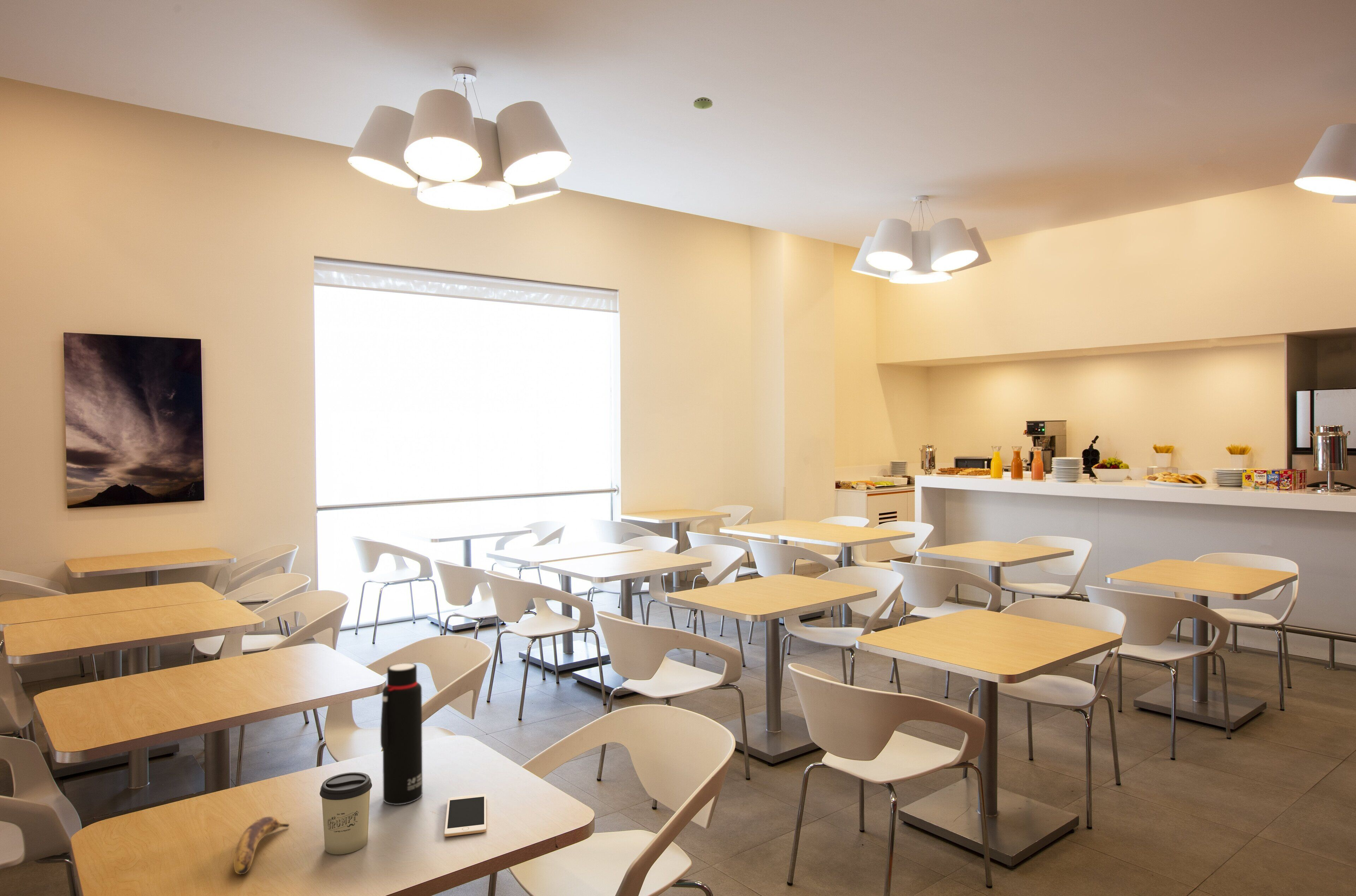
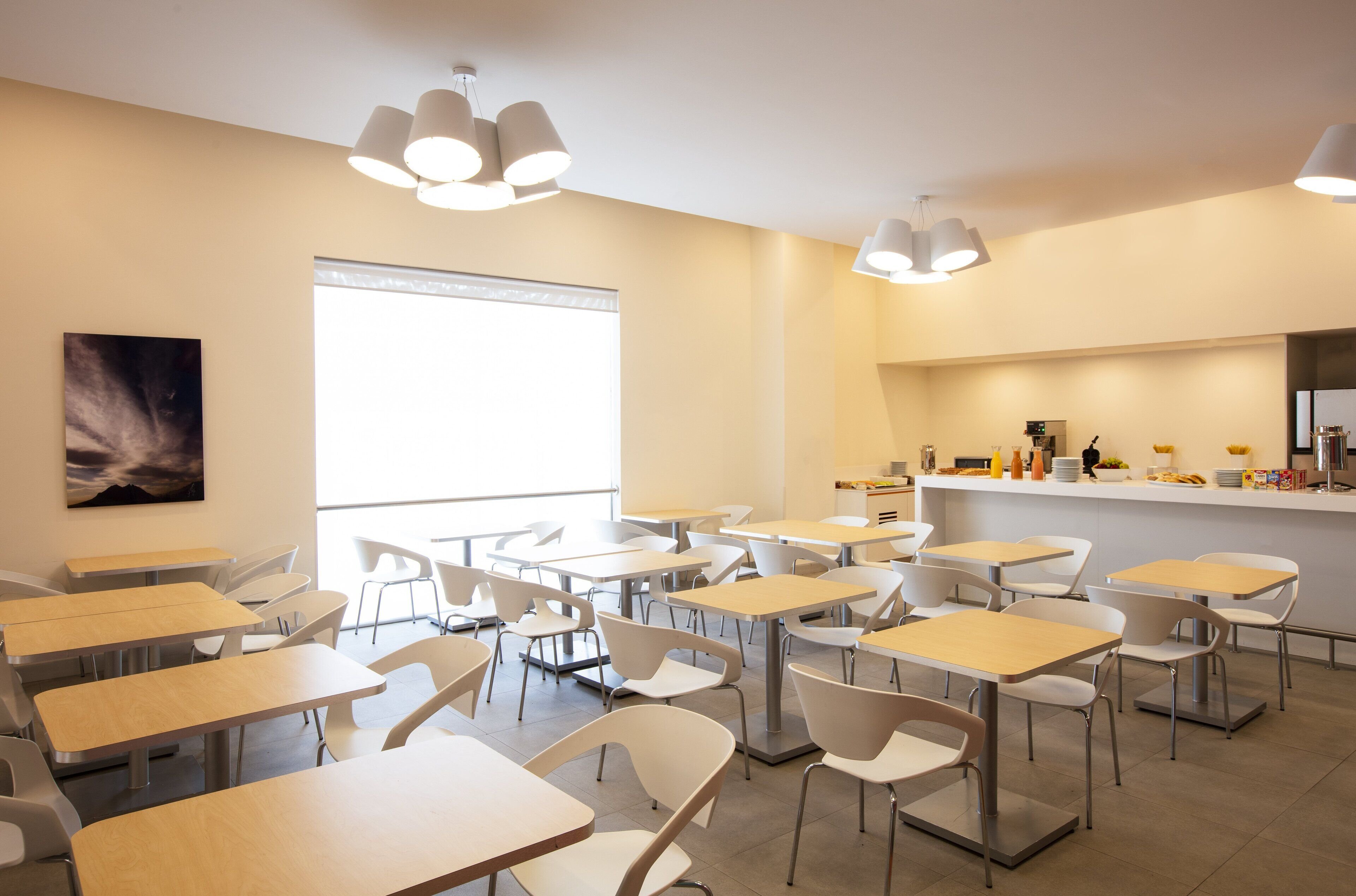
- smoke detector [693,97,713,109]
- banana [233,816,290,875]
- cup [319,772,372,855]
- cell phone [444,794,487,837]
- water bottle [380,663,423,805]
